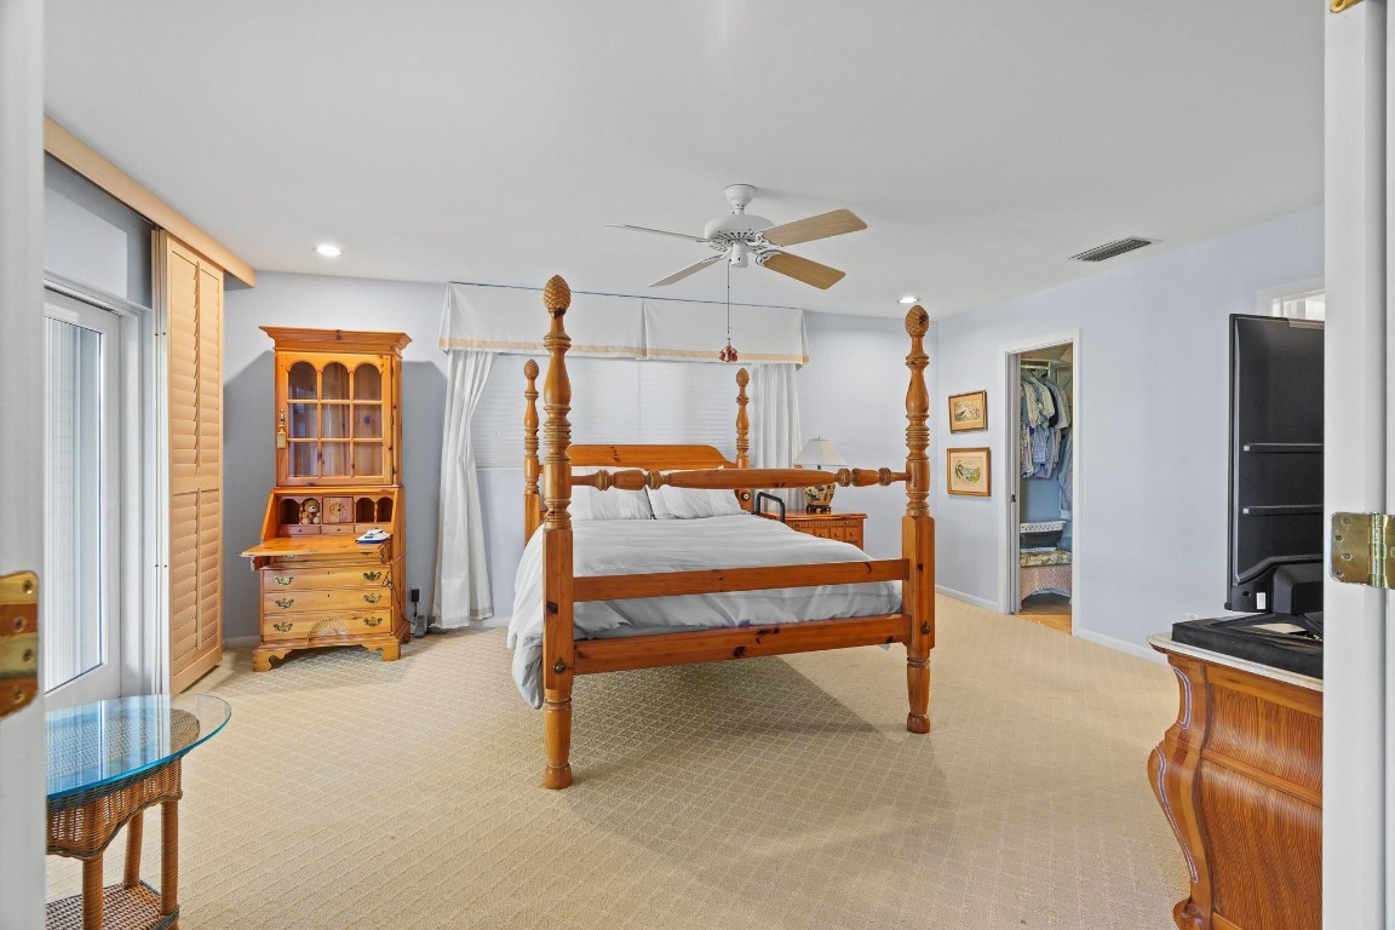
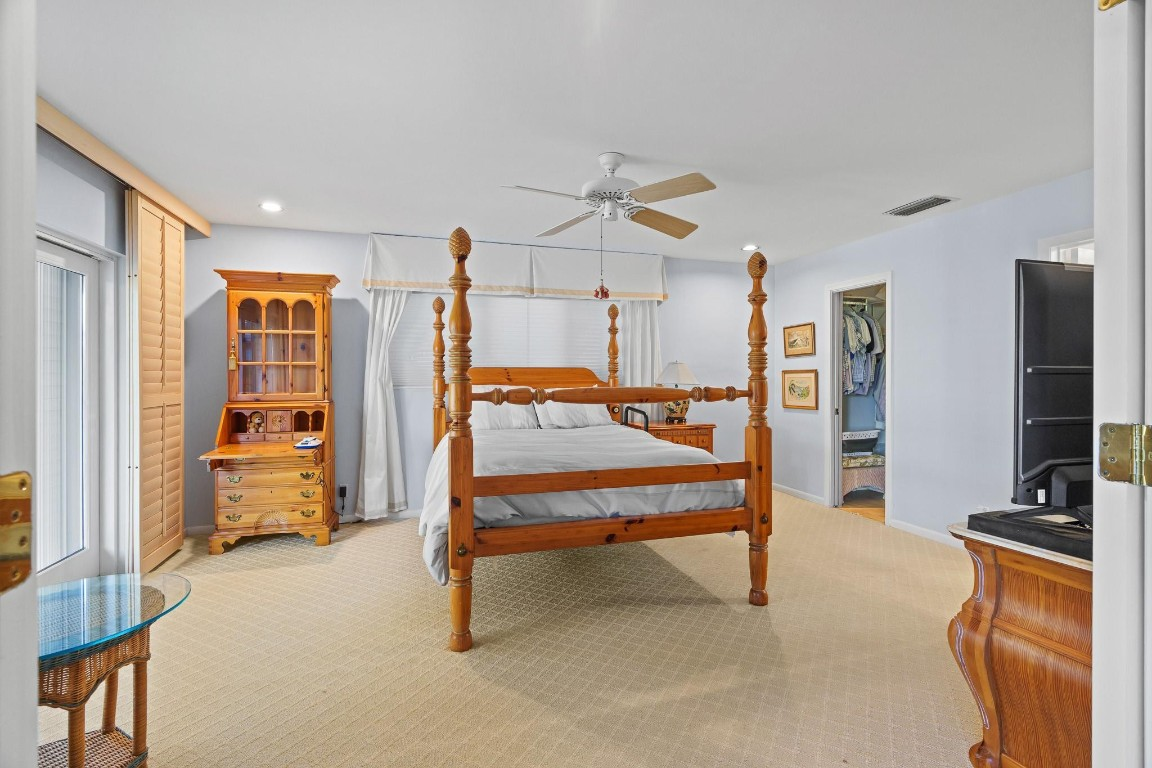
- boots [413,613,448,639]
